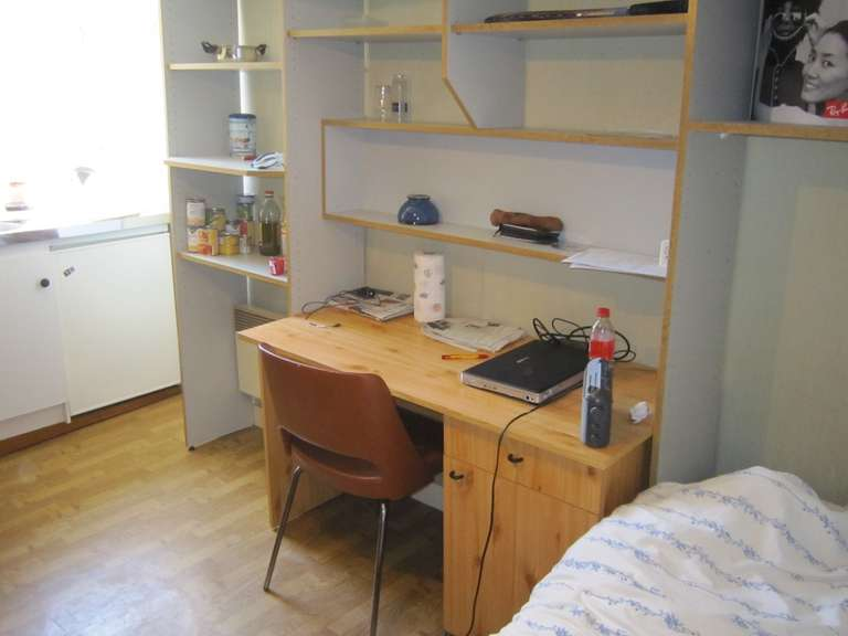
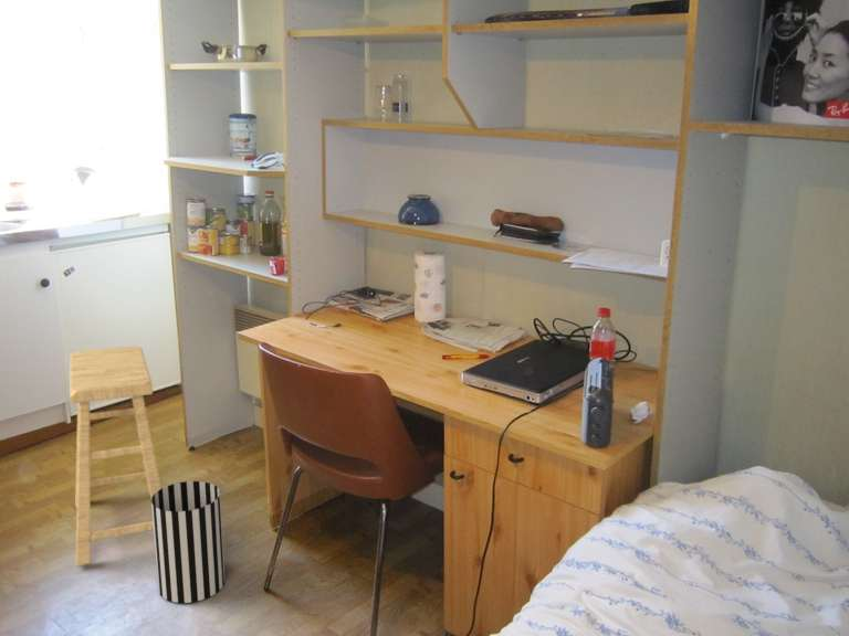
+ stool [69,344,163,566]
+ wastebasket [150,480,226,604]
